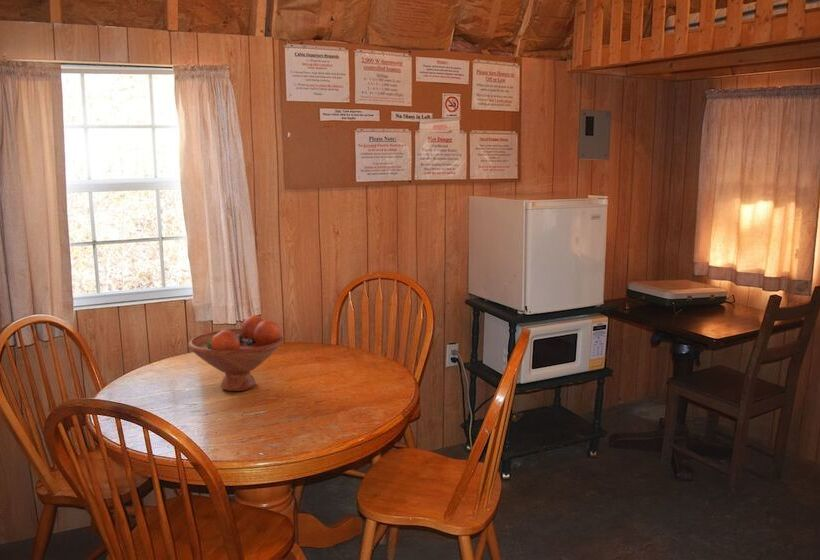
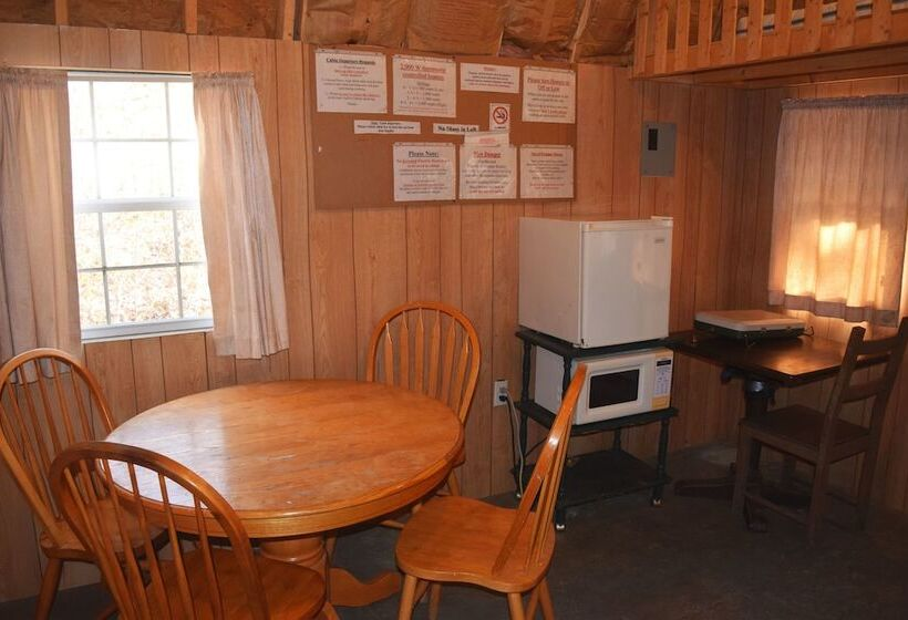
- fruit bowl [187,315,285,392]
